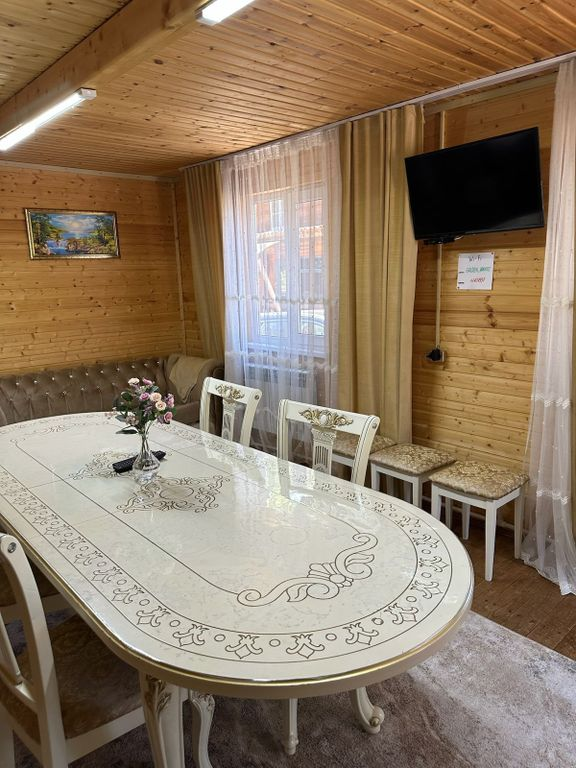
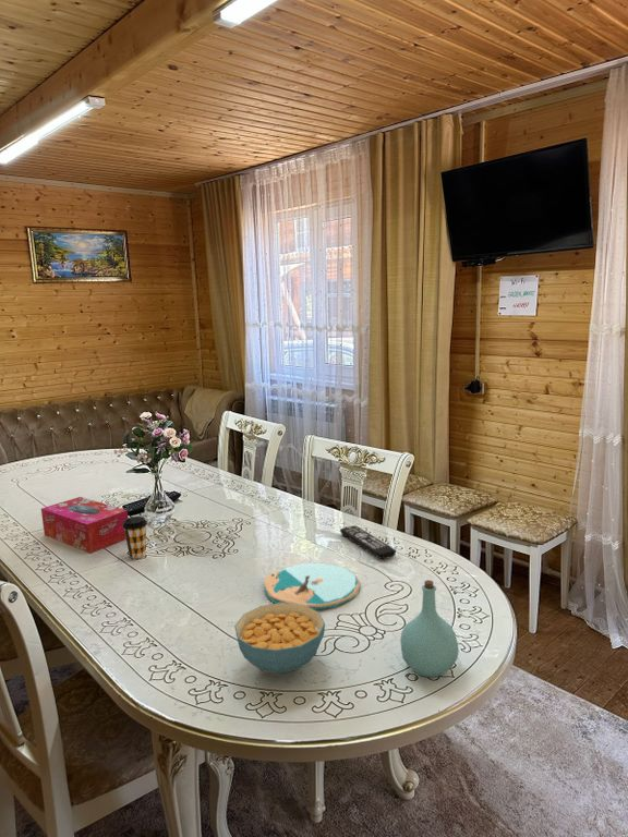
+ bottle [399,579,460,679]
+ cereal bowl [233,603,326,675]
+ remote control [339,524,397,560]
+ coffee cup [122,515,148,559]
+ tissue box [40,496,129,554]
+ plate [264,561,361,610]
